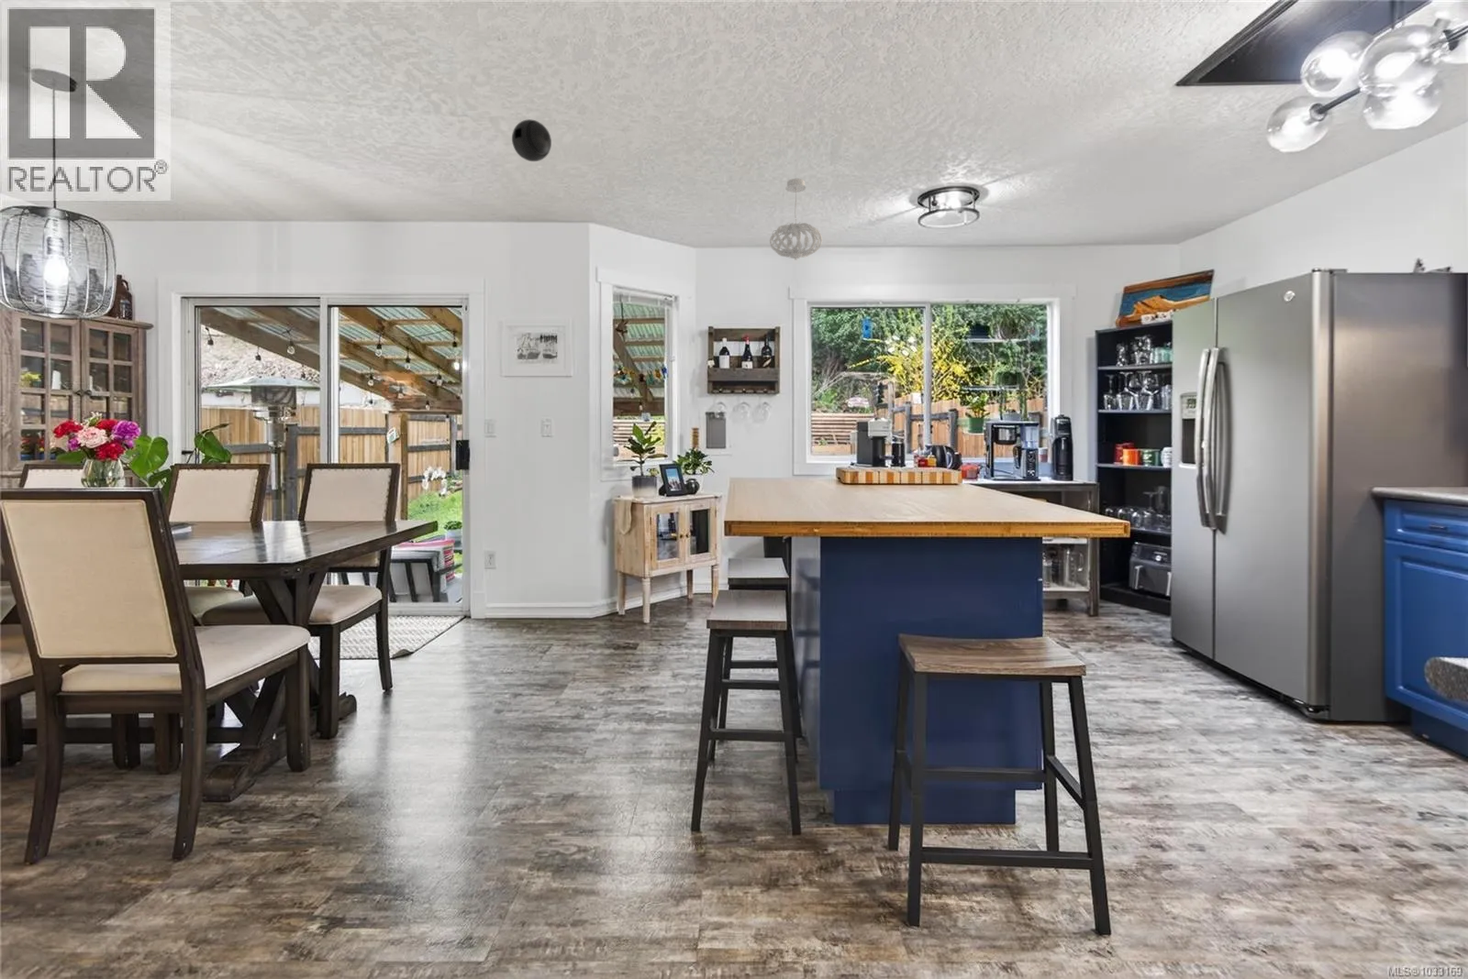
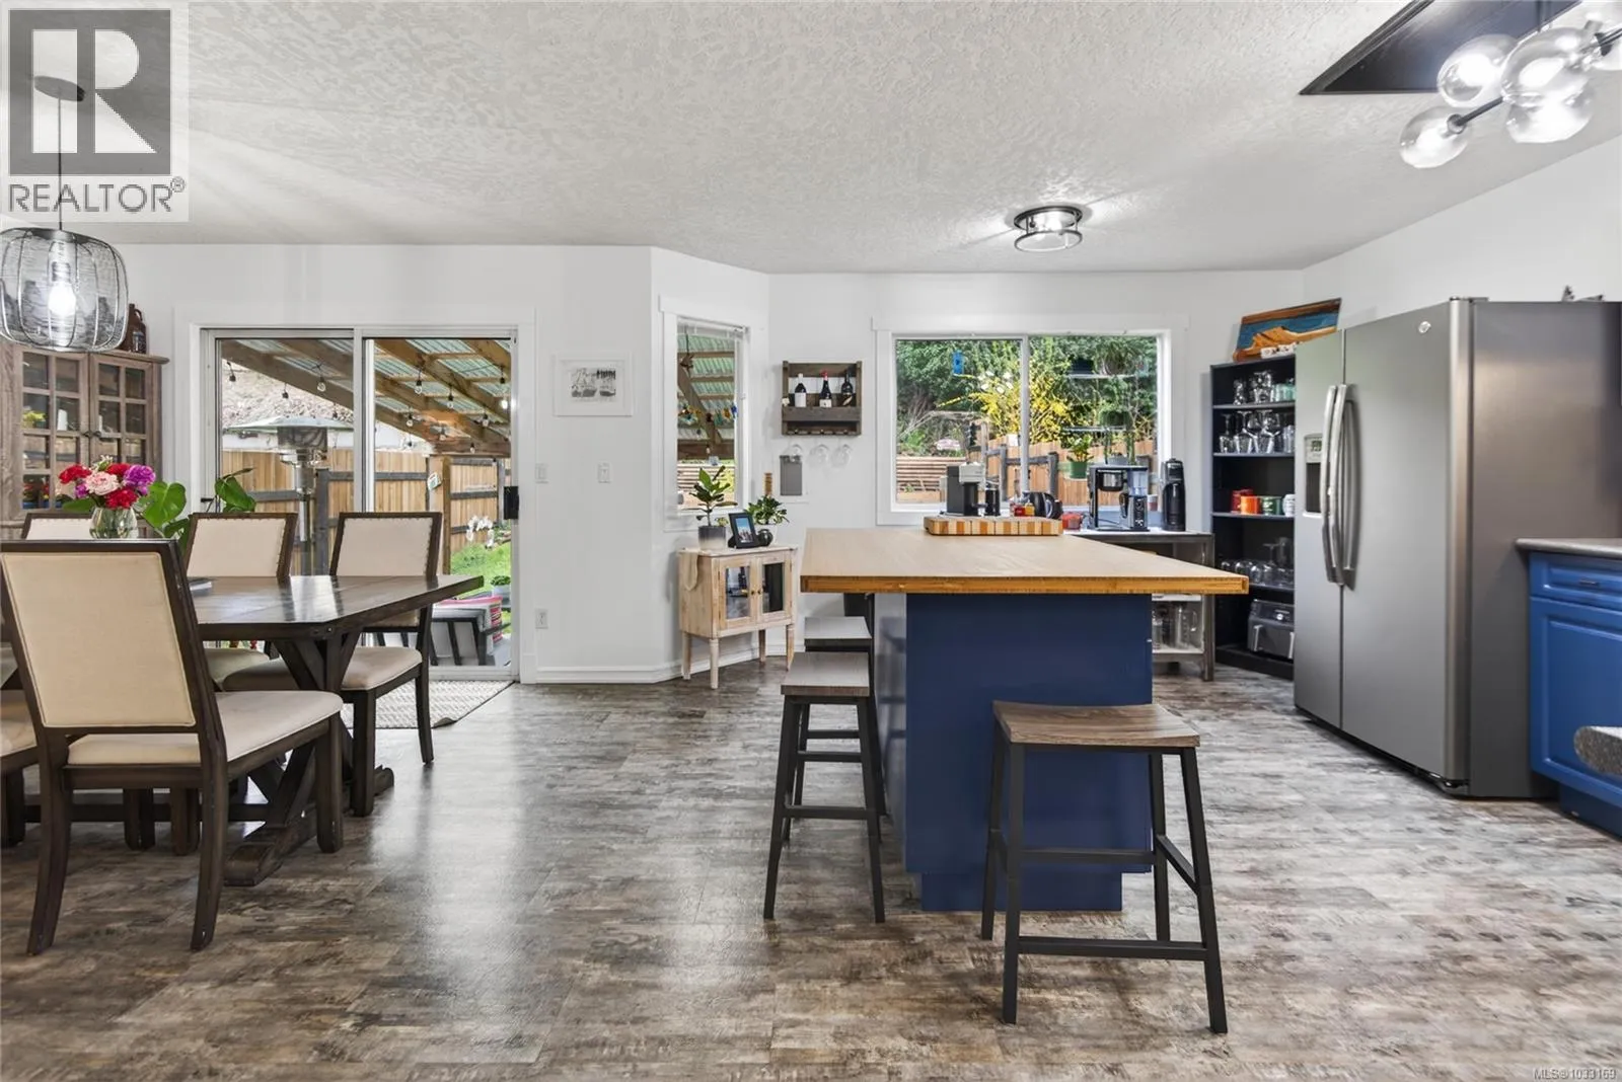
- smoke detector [512,118,552,162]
- pendant light [768,178,823,261]
